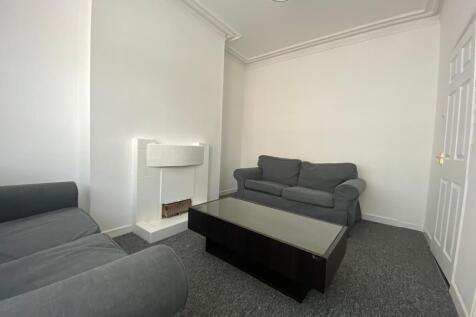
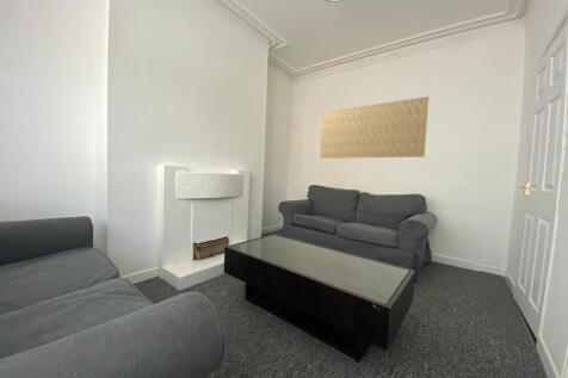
+ wall panel [319,95,430,160]
